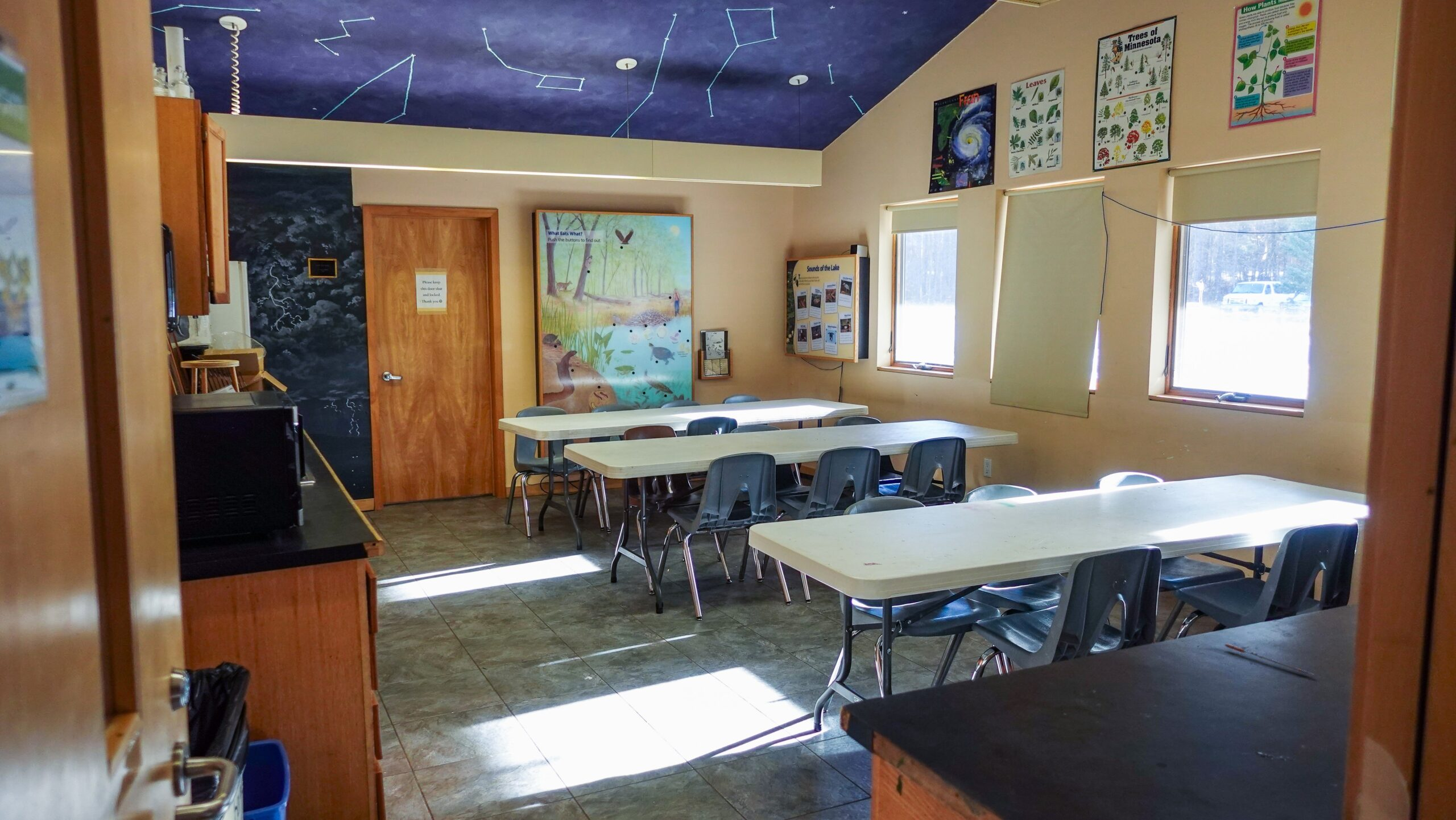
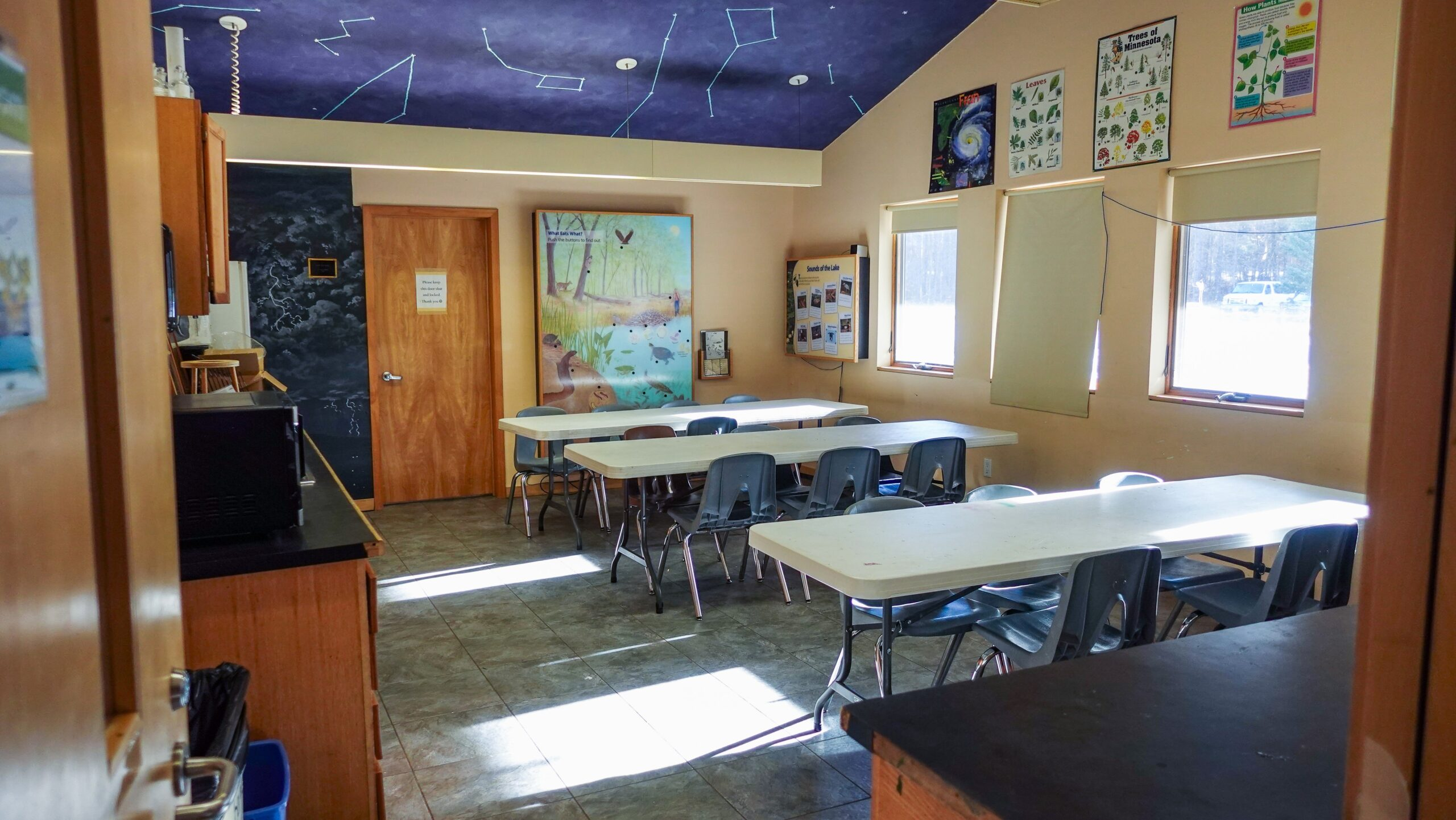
- pen [1224,644,1315,677]
